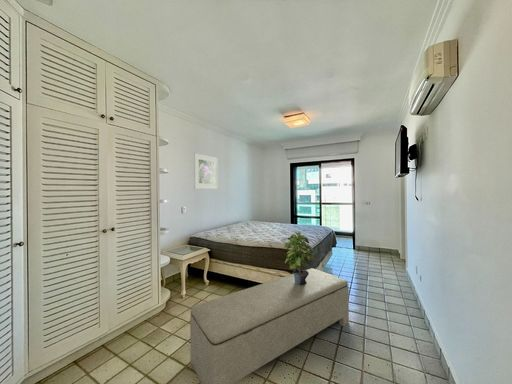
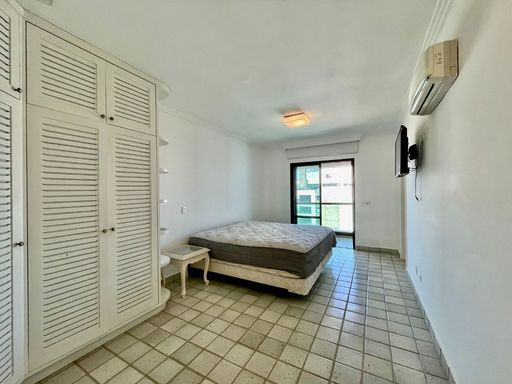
- potted plant [279,230,315,285]
- bench [189,267,350,384]
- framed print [193,152,219,190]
